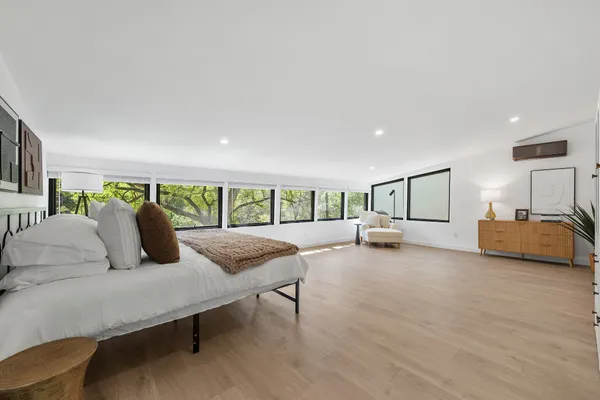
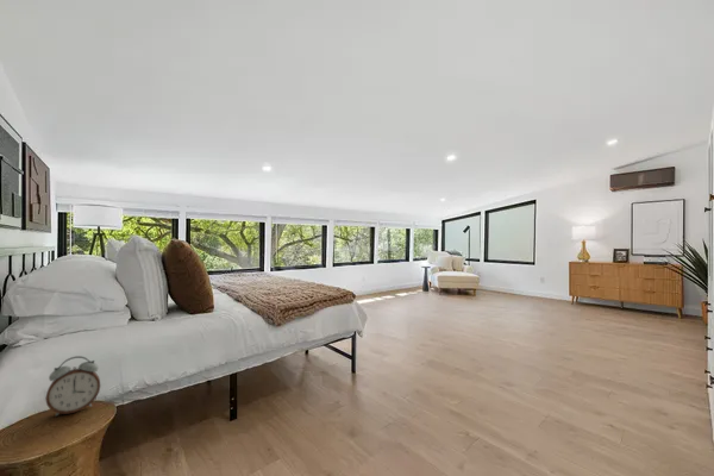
+ alarm clock [44,355,101,418]
